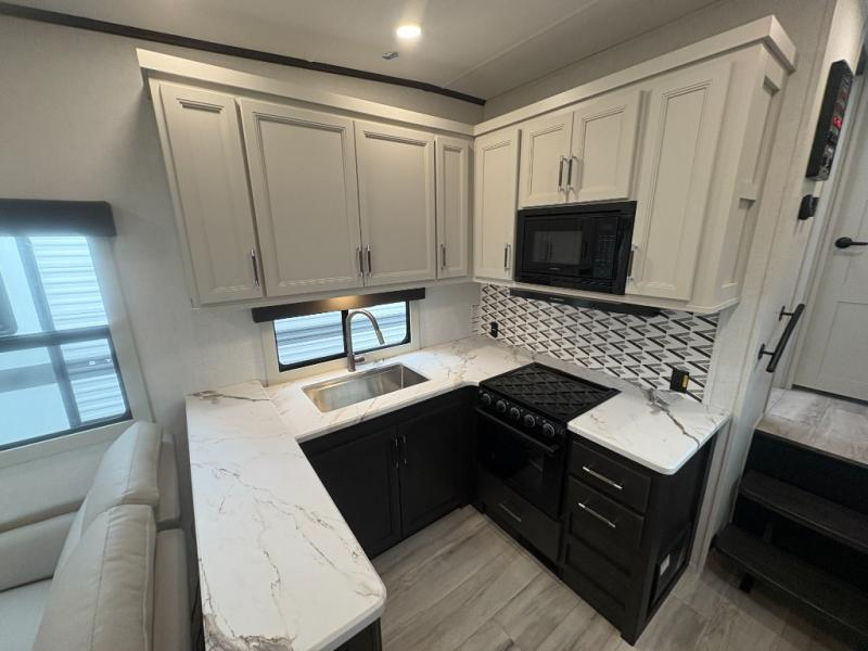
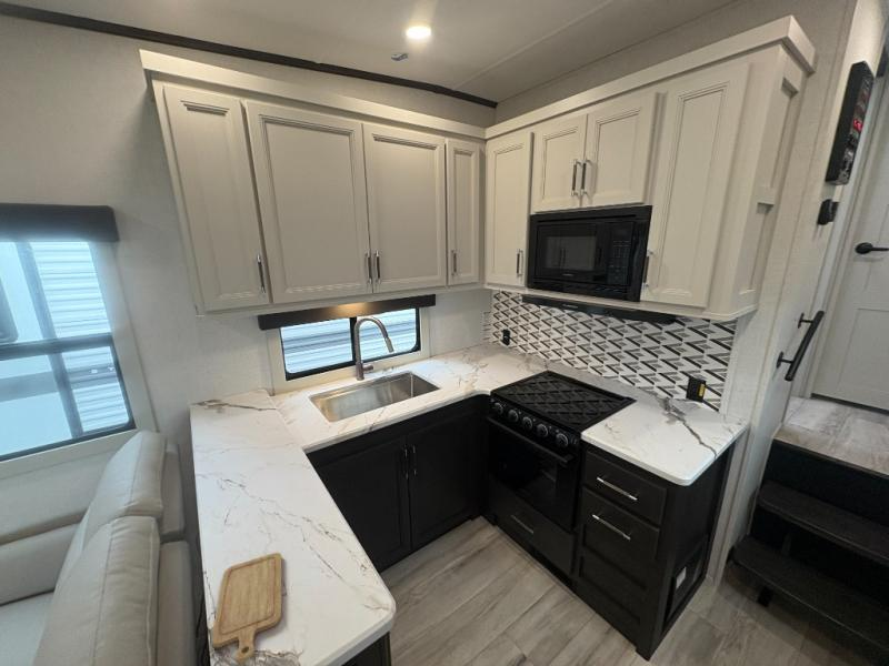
+ chopping board [211,552,283,665]
